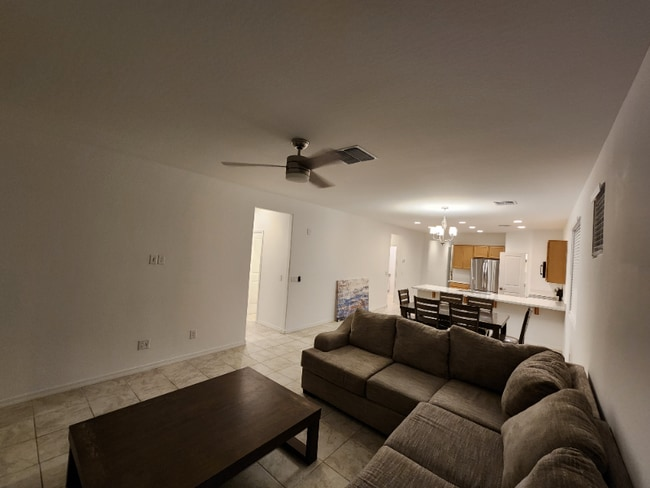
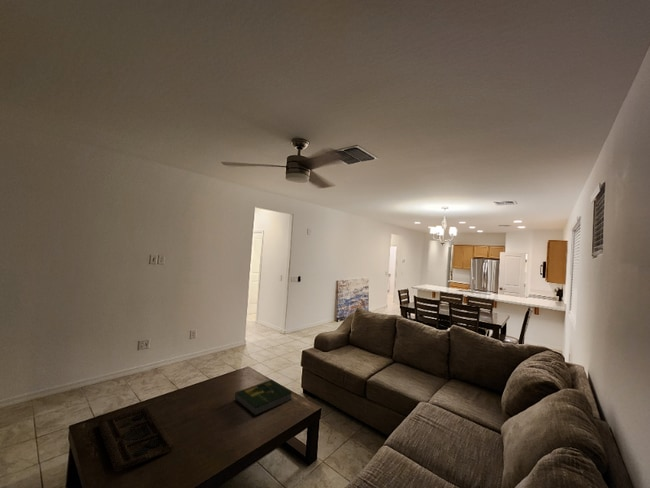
+ book [234,379,293,417]
+ decorative tray [97,405,175,473]
